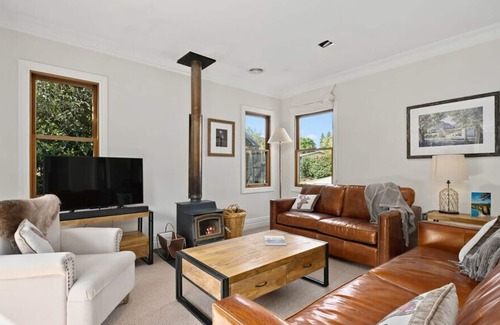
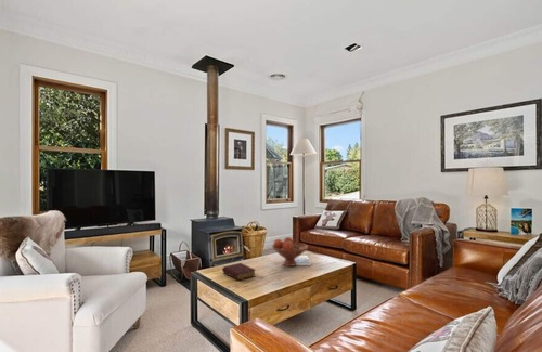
+ fruit bowl [271,236,309,268]
+ book [221,262,257,282]
